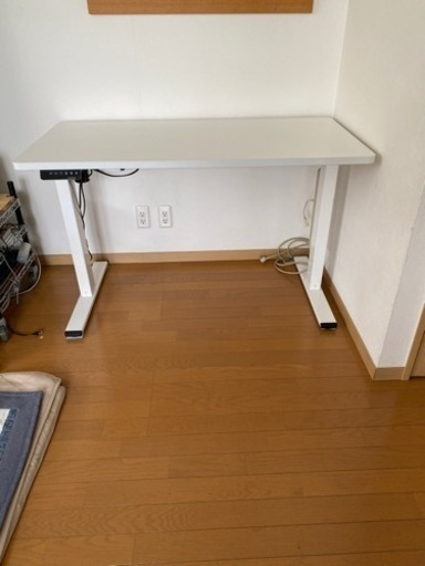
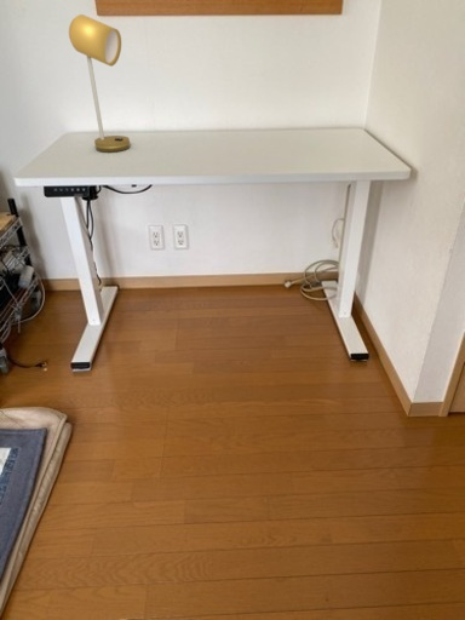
+ desk lamp [68,13,131,154]
